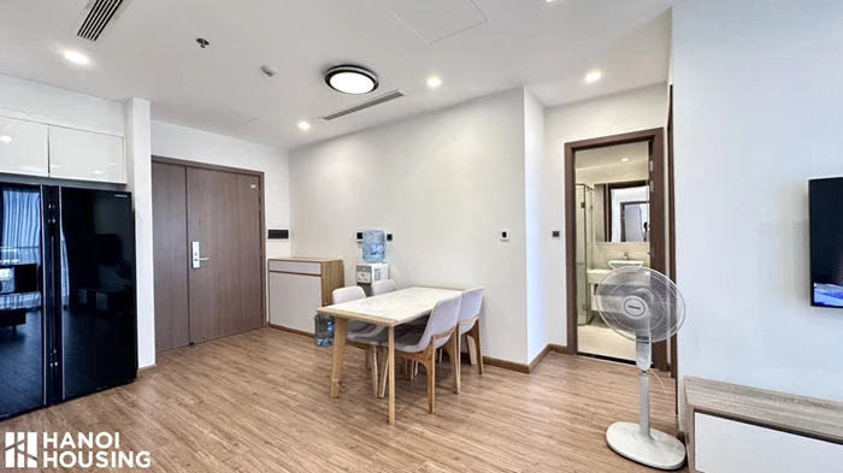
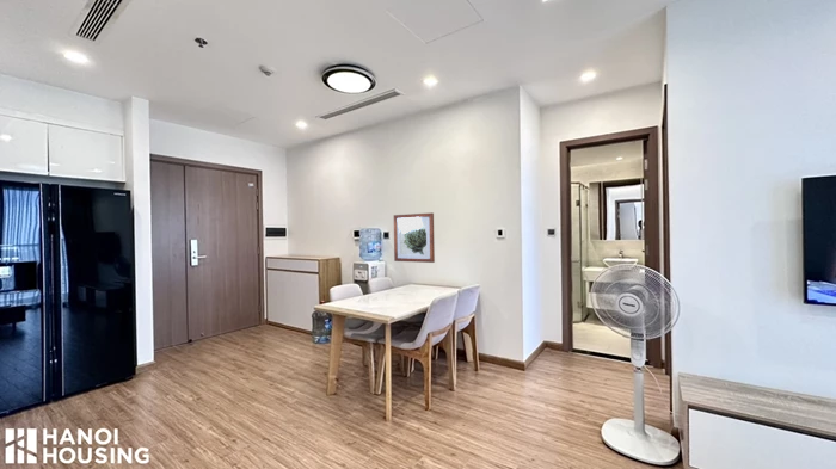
+ wall art [393,211,436,264]
